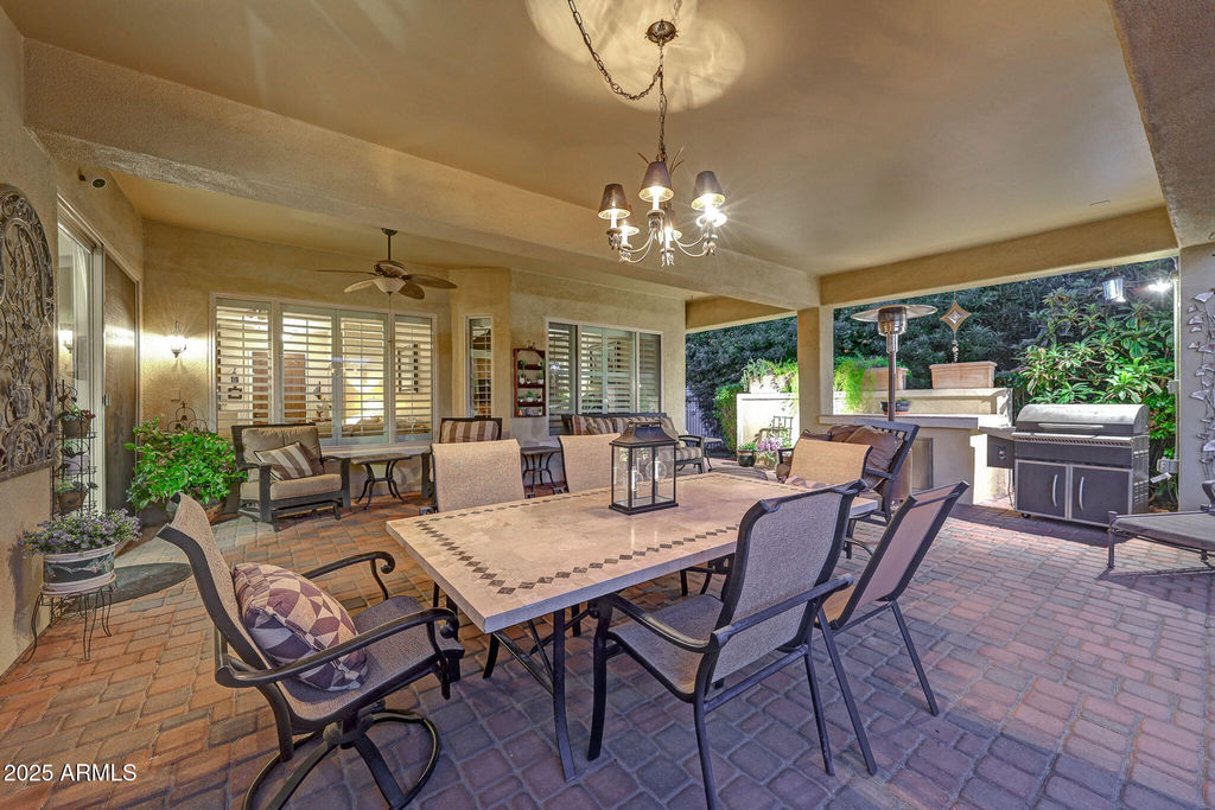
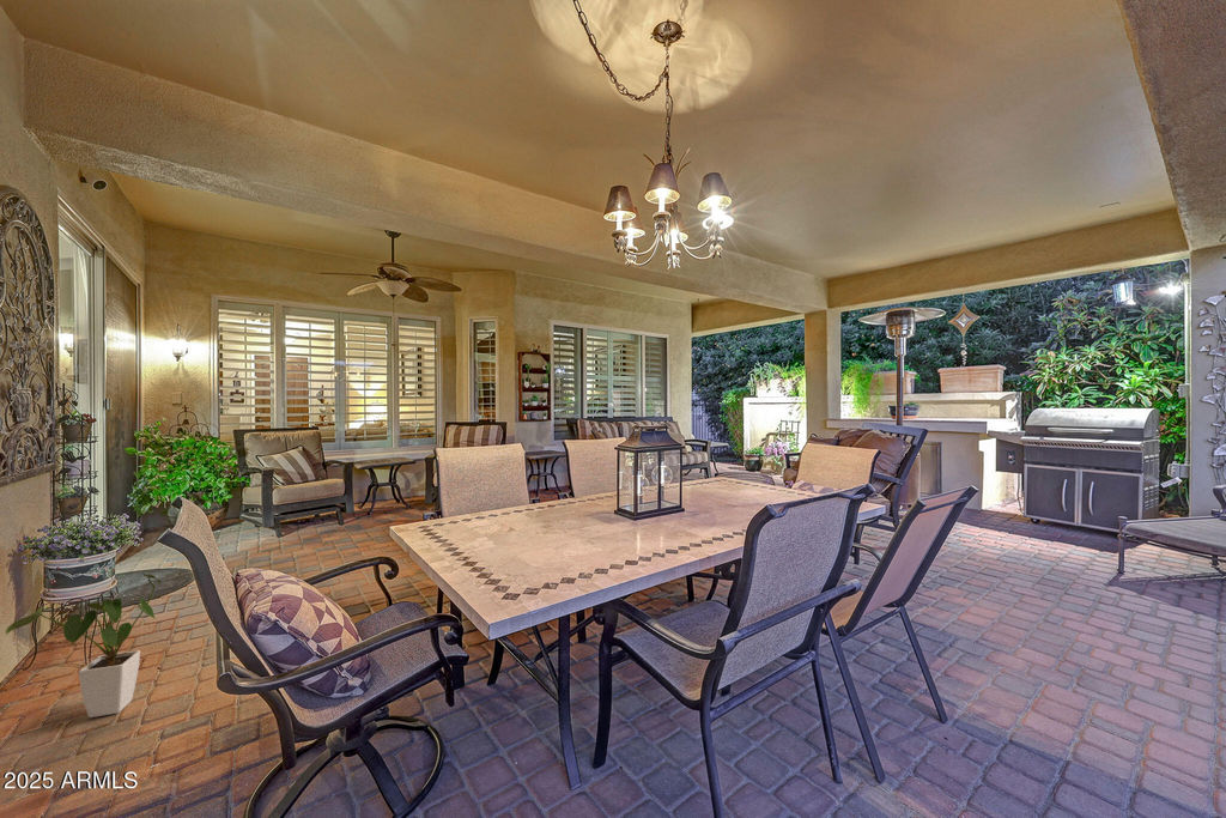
+ house plant [5,572,162,719]
